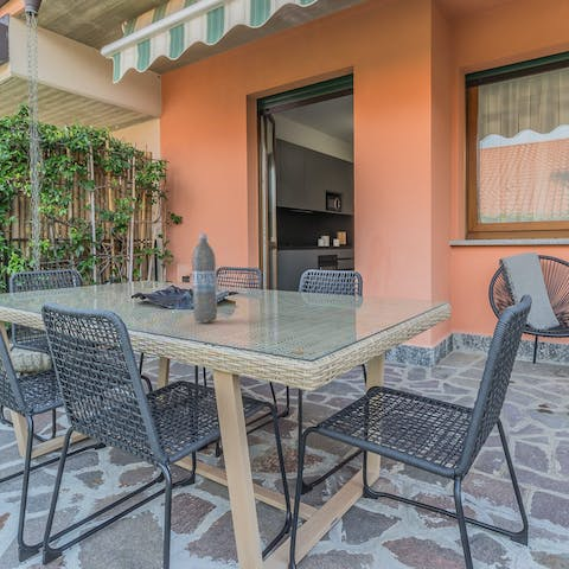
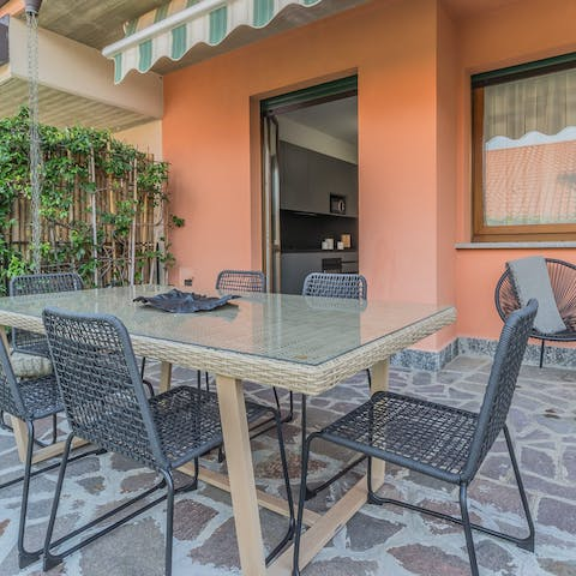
- water bottle [191,234,218,322]
